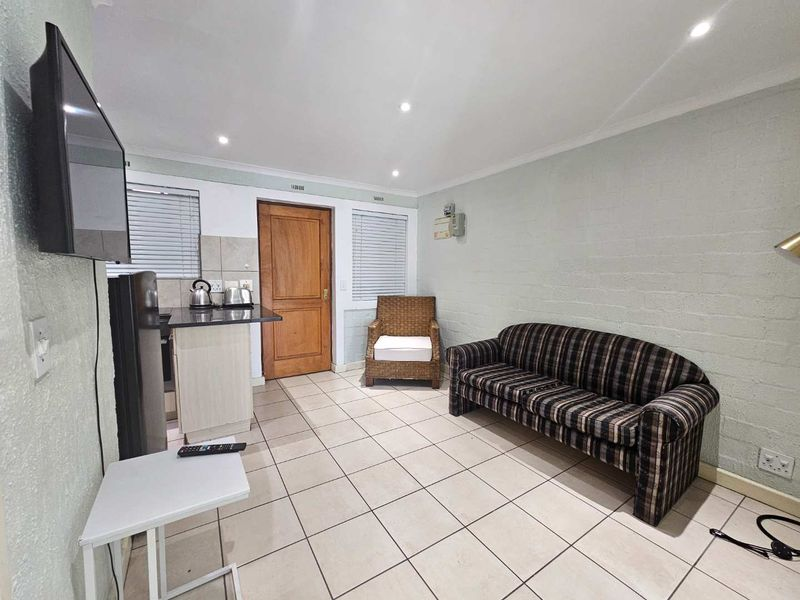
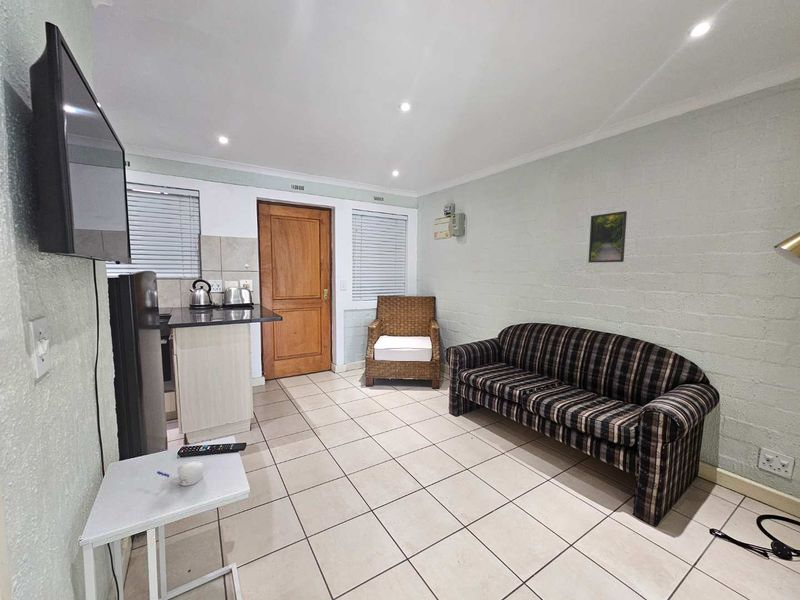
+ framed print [587,210,628,264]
+ mug [156,461,205,487]
